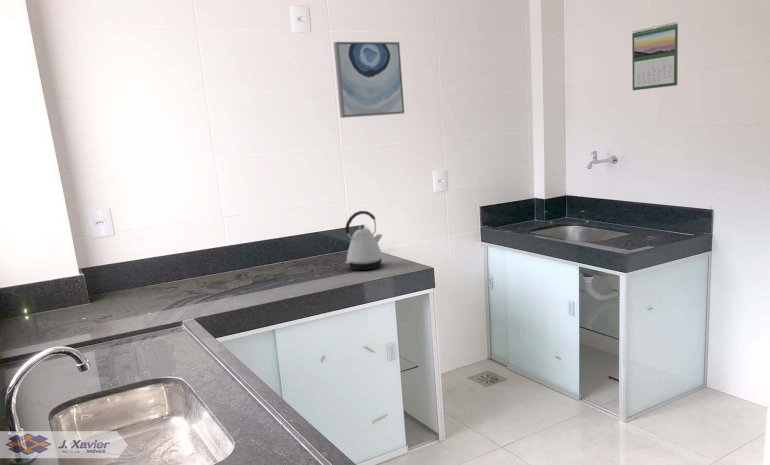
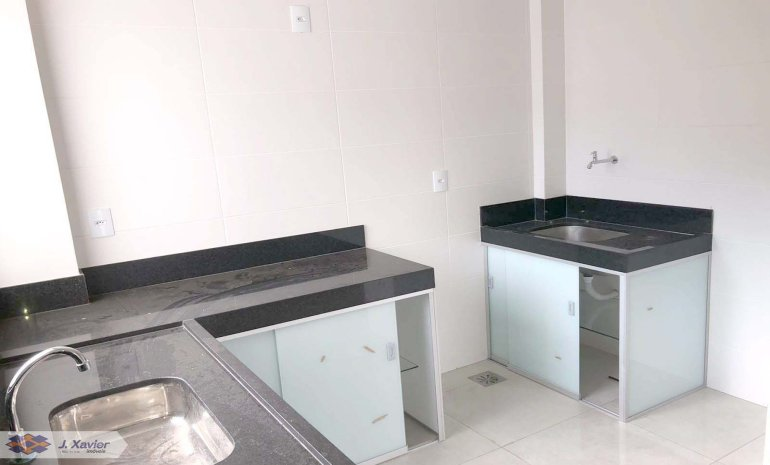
- calendar [631,21,679,91]
- wall art [333,41,405,119]
- kettle [344,210,384,271]
